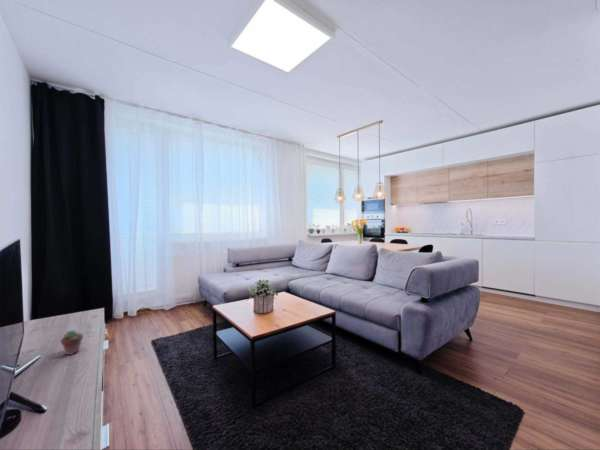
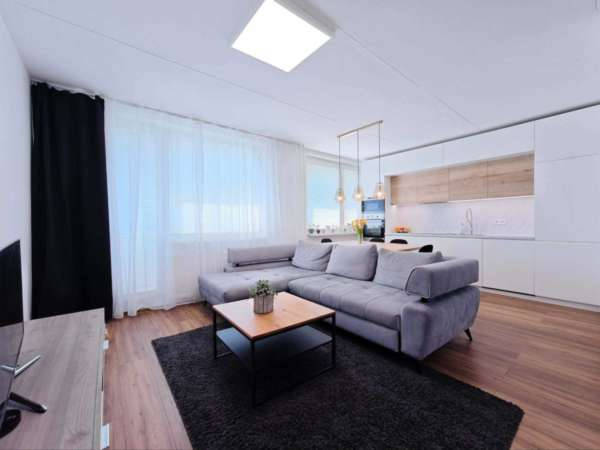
- potted succulent [60,329,84,356]
